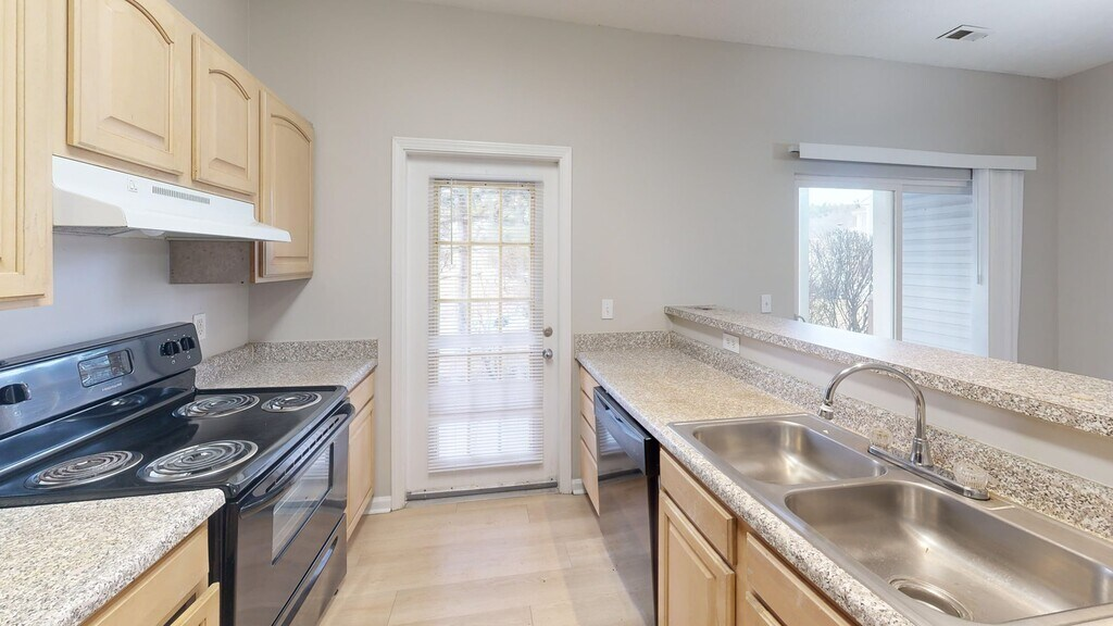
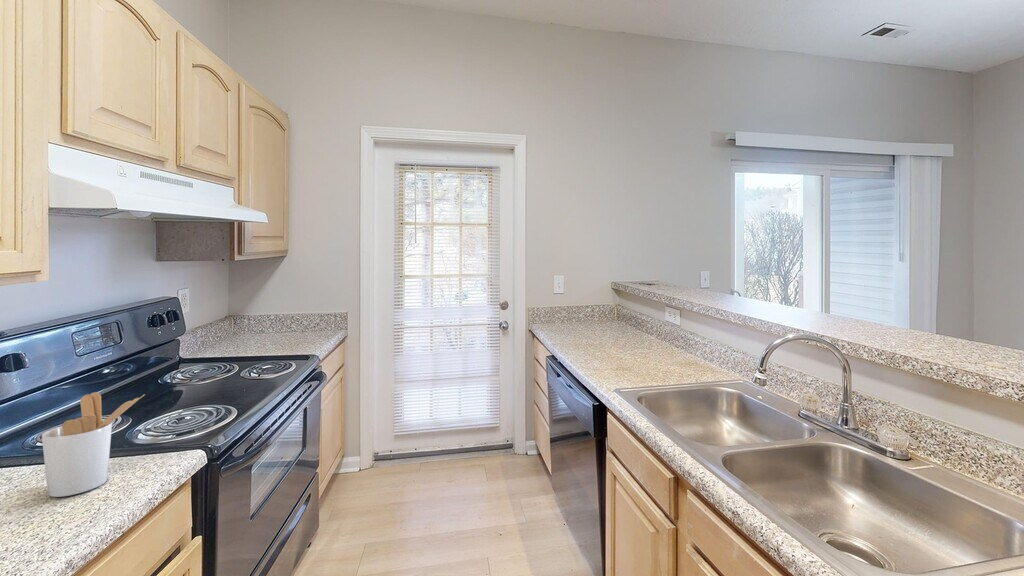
+ utensil holder [41,392,146,498]
